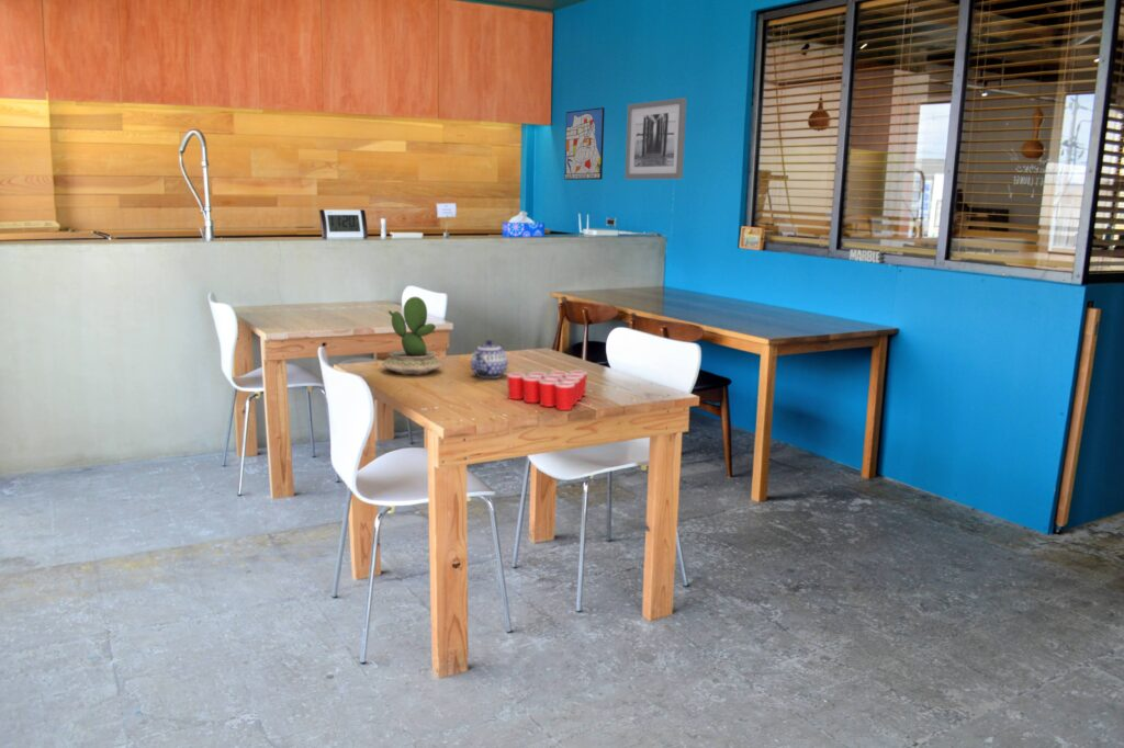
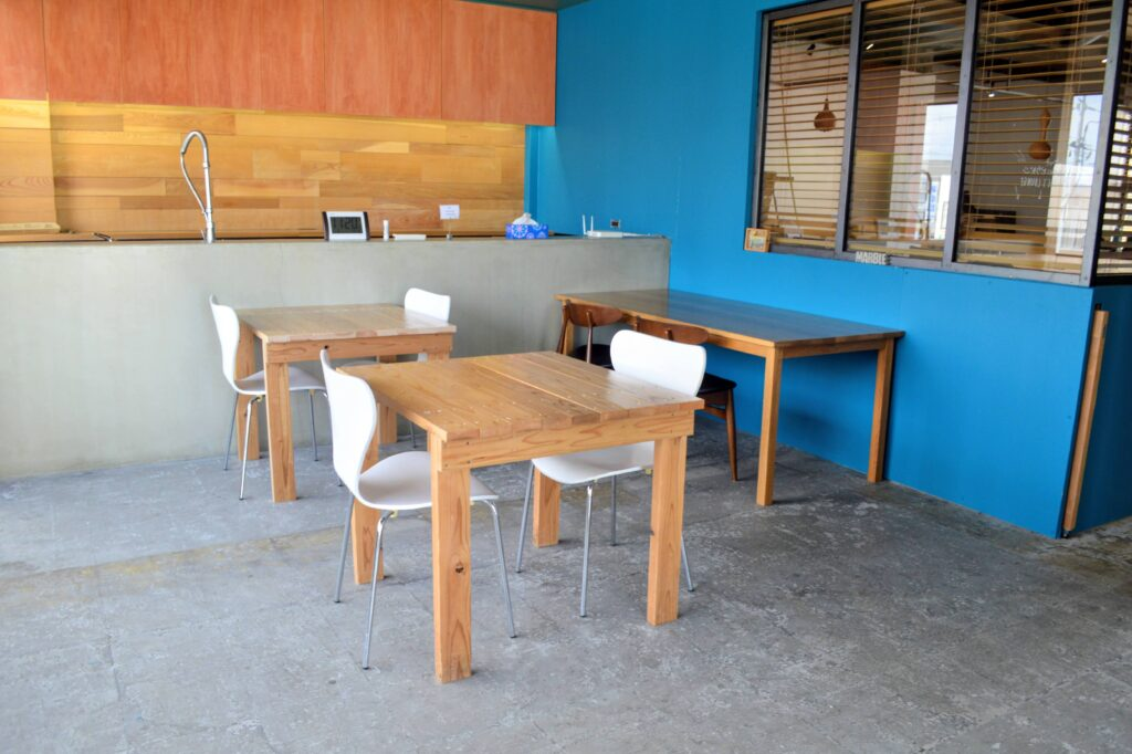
- wall art [623,97,687,181]
- wall art [563,106,606,181]
- cup [506,370,588,411]
- teapot [470,339,509,379]
- potted cactus [381,296,443,376]
